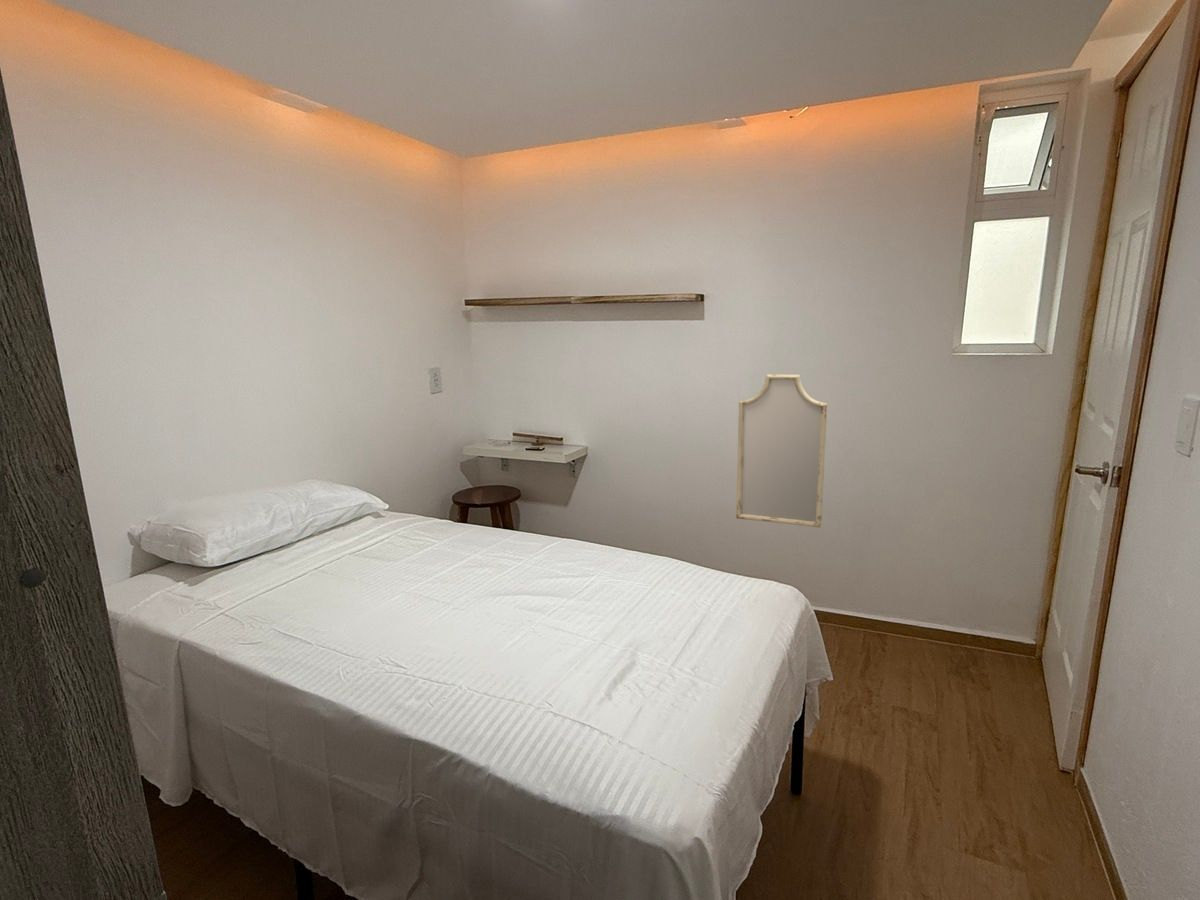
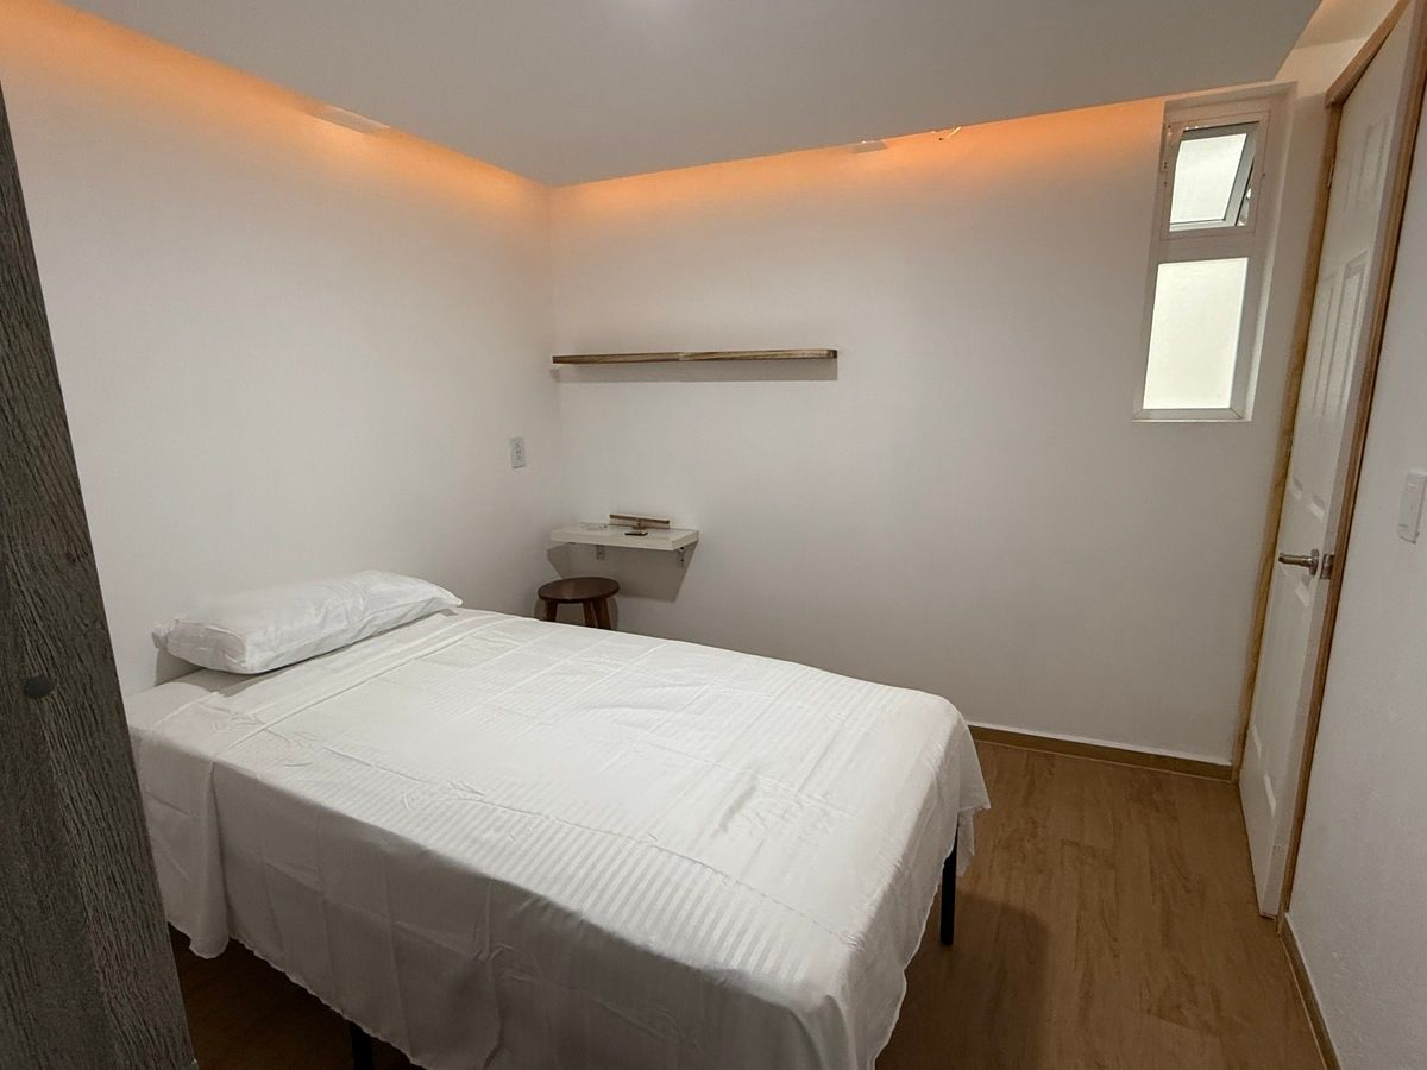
- home mirror [735,373,828,529]
